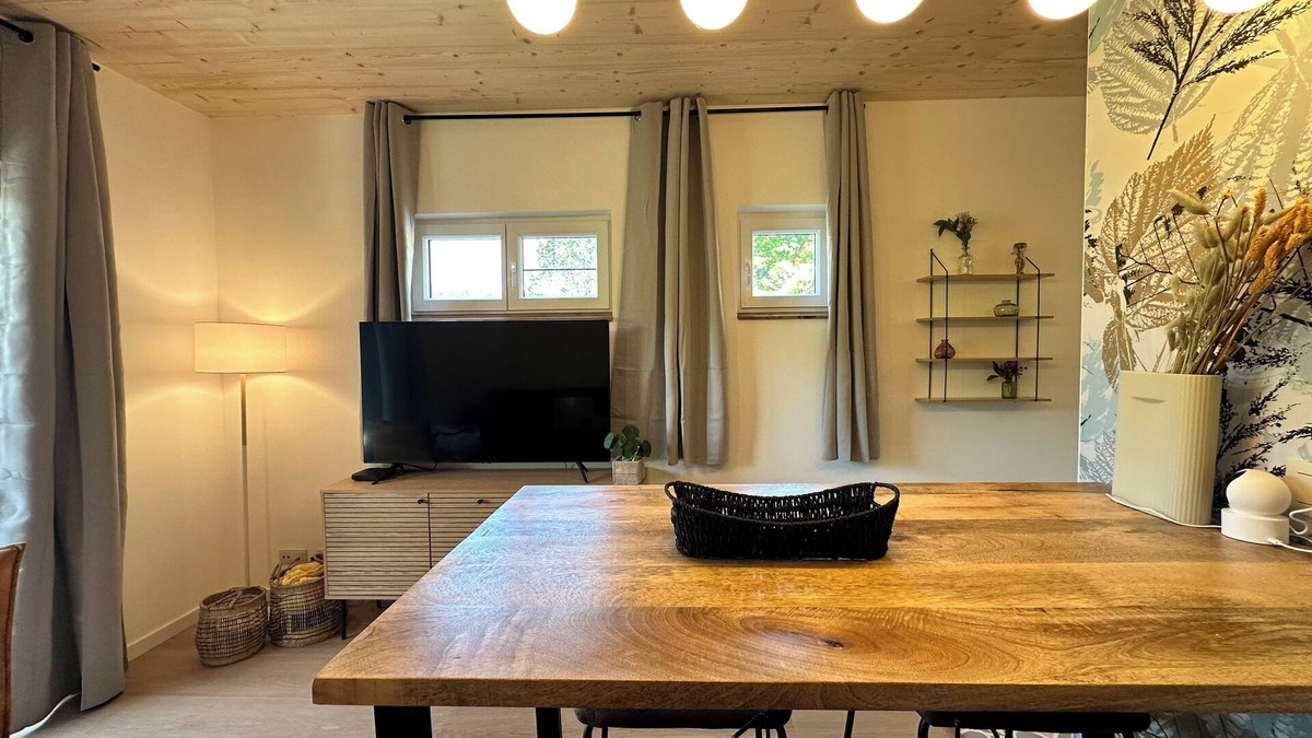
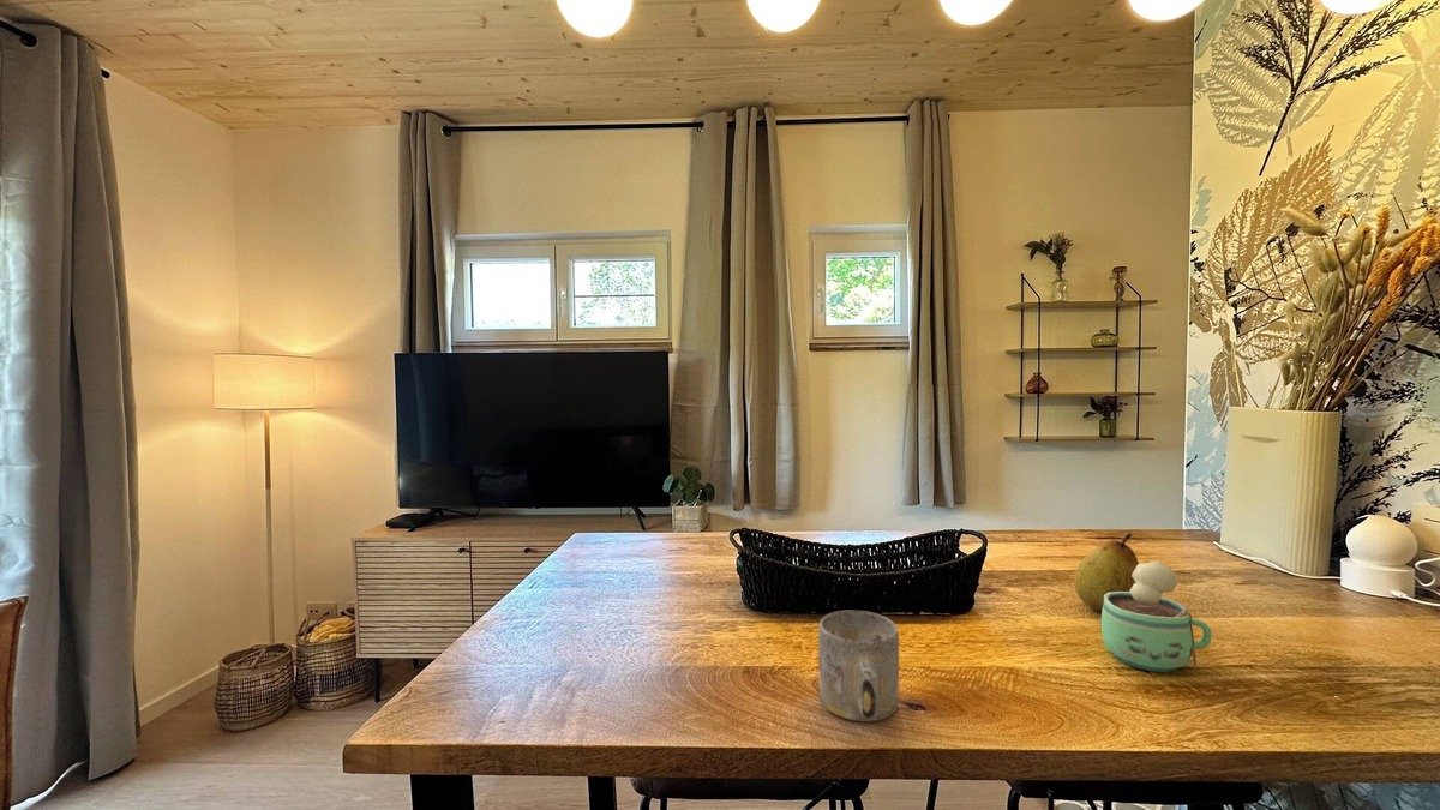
+ fruit [1074,533,1140,613]
+ mug [817,610,900,722]
+ chocolate milk [1100,560,1213,673]
